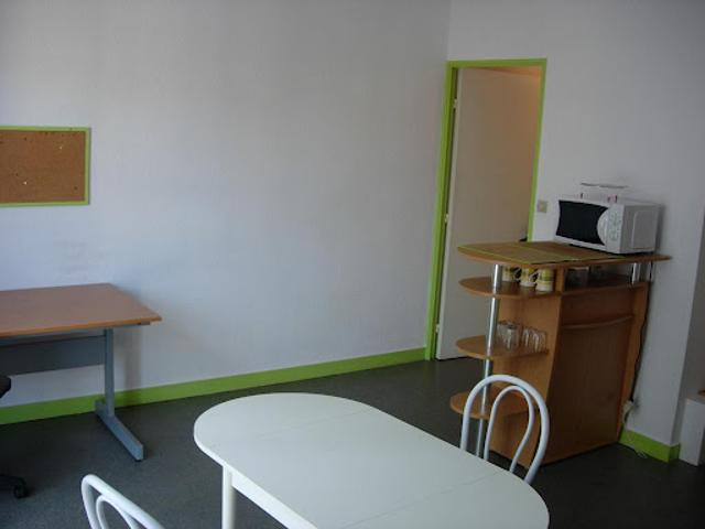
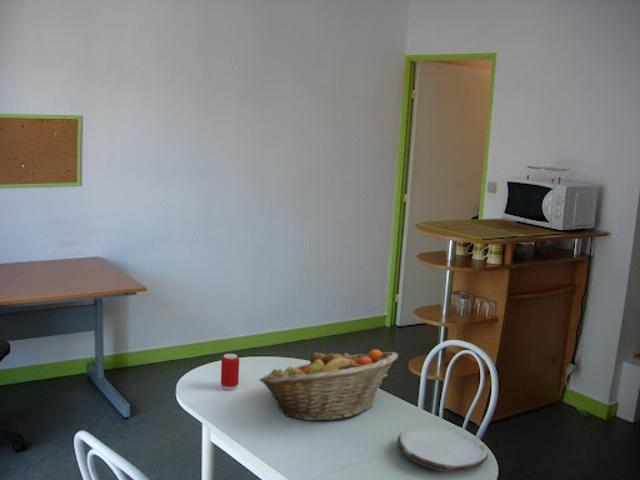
+ fruit basket [258,349,399,422]
+ plate [397,425,489,473]
+ beverage can [220,352,240,391]
